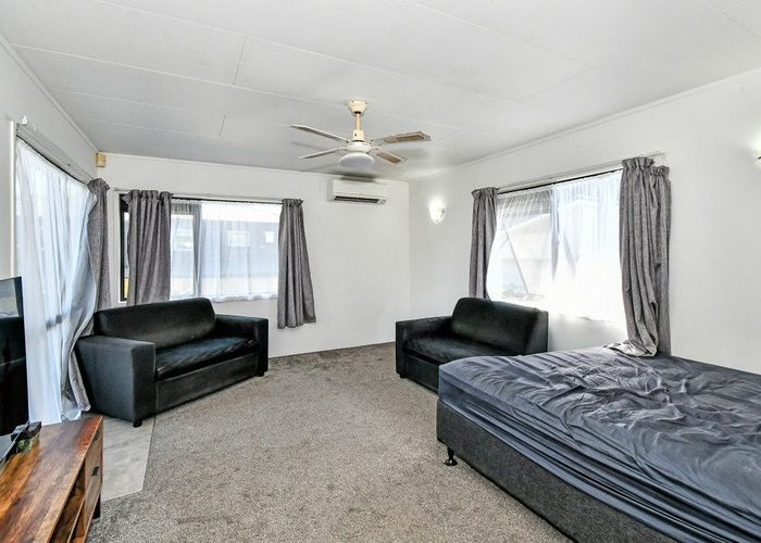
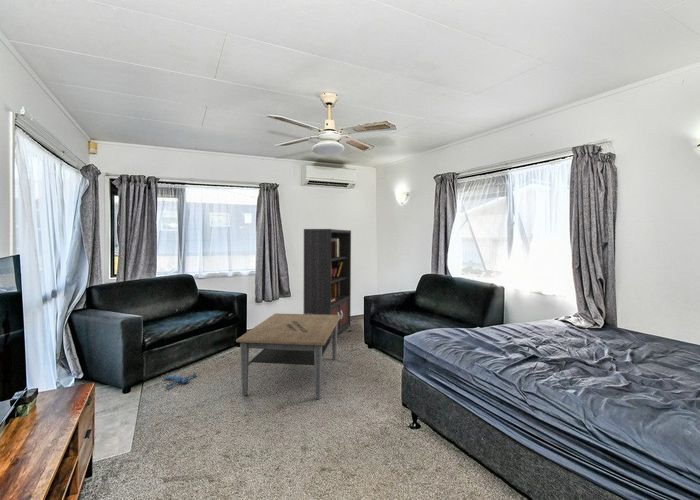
+ plush toy [161,371,198,389]
+ coffee table [235,312,341,400]
+ bookcase [303,228,352,339]
